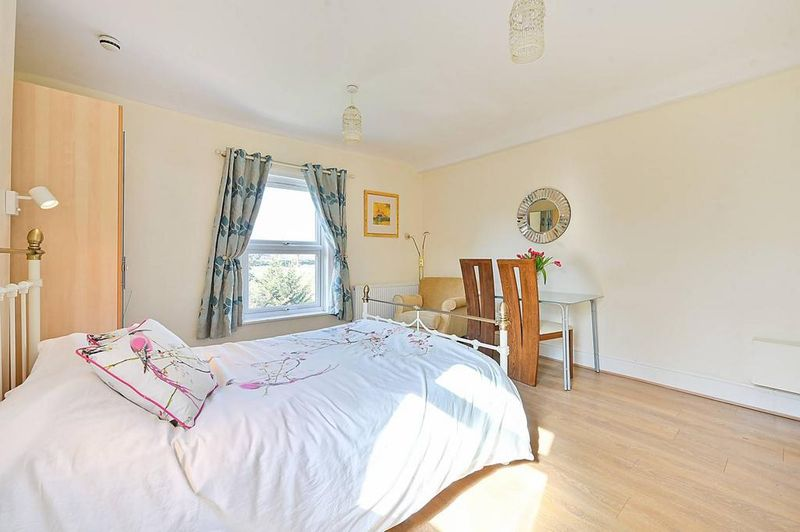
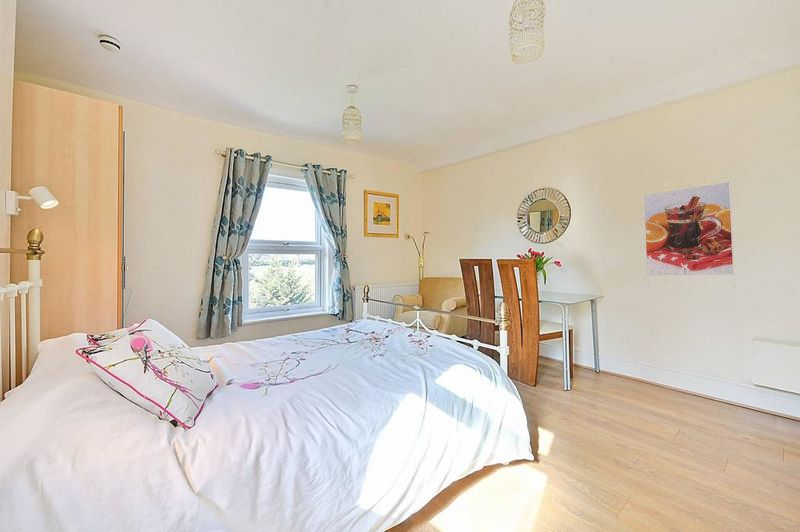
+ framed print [643,181,735,276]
